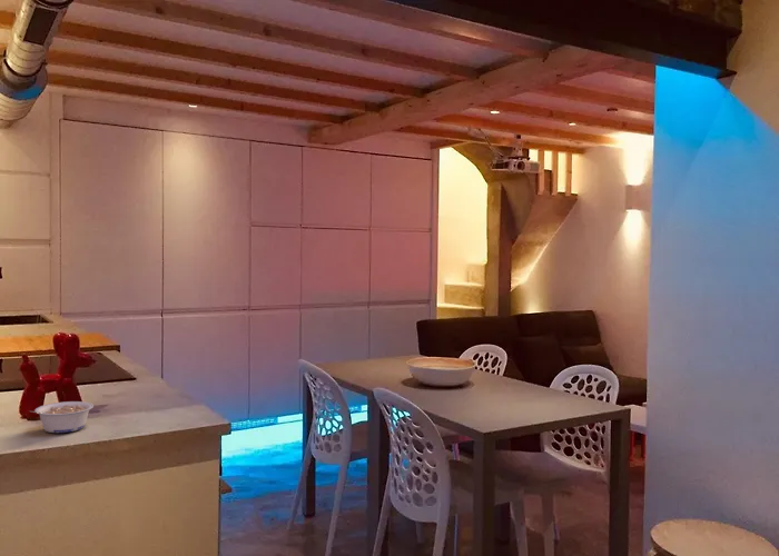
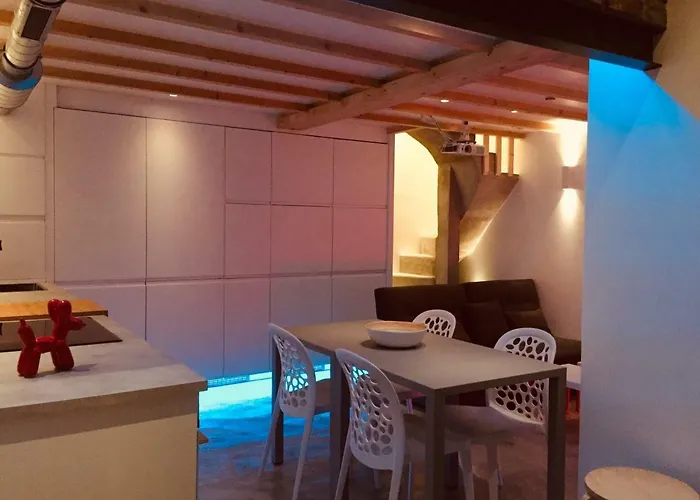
- legume [28,400,95,434]
